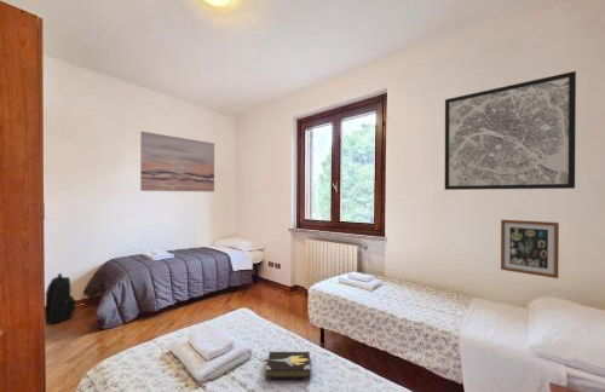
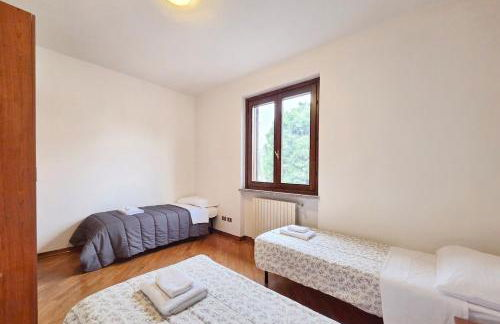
- hardback book [261,351,312,381]
- wall art [444,70,577,191]
- backpack [45,272,77,325]
- wall art [500,219,560,279]
- wall art [139,131,215,192]
